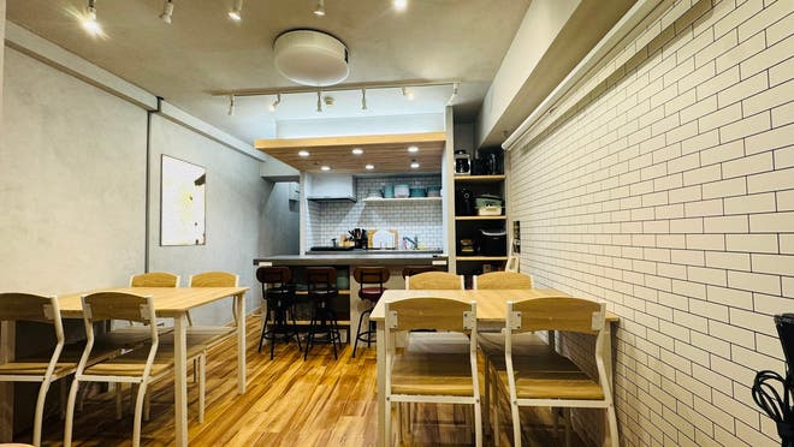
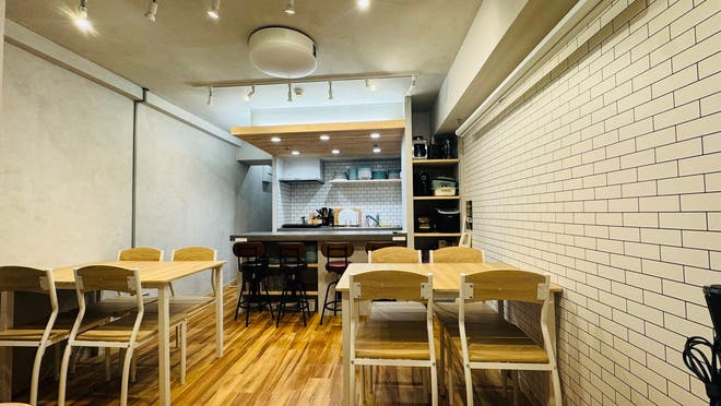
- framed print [158,153,207,248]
